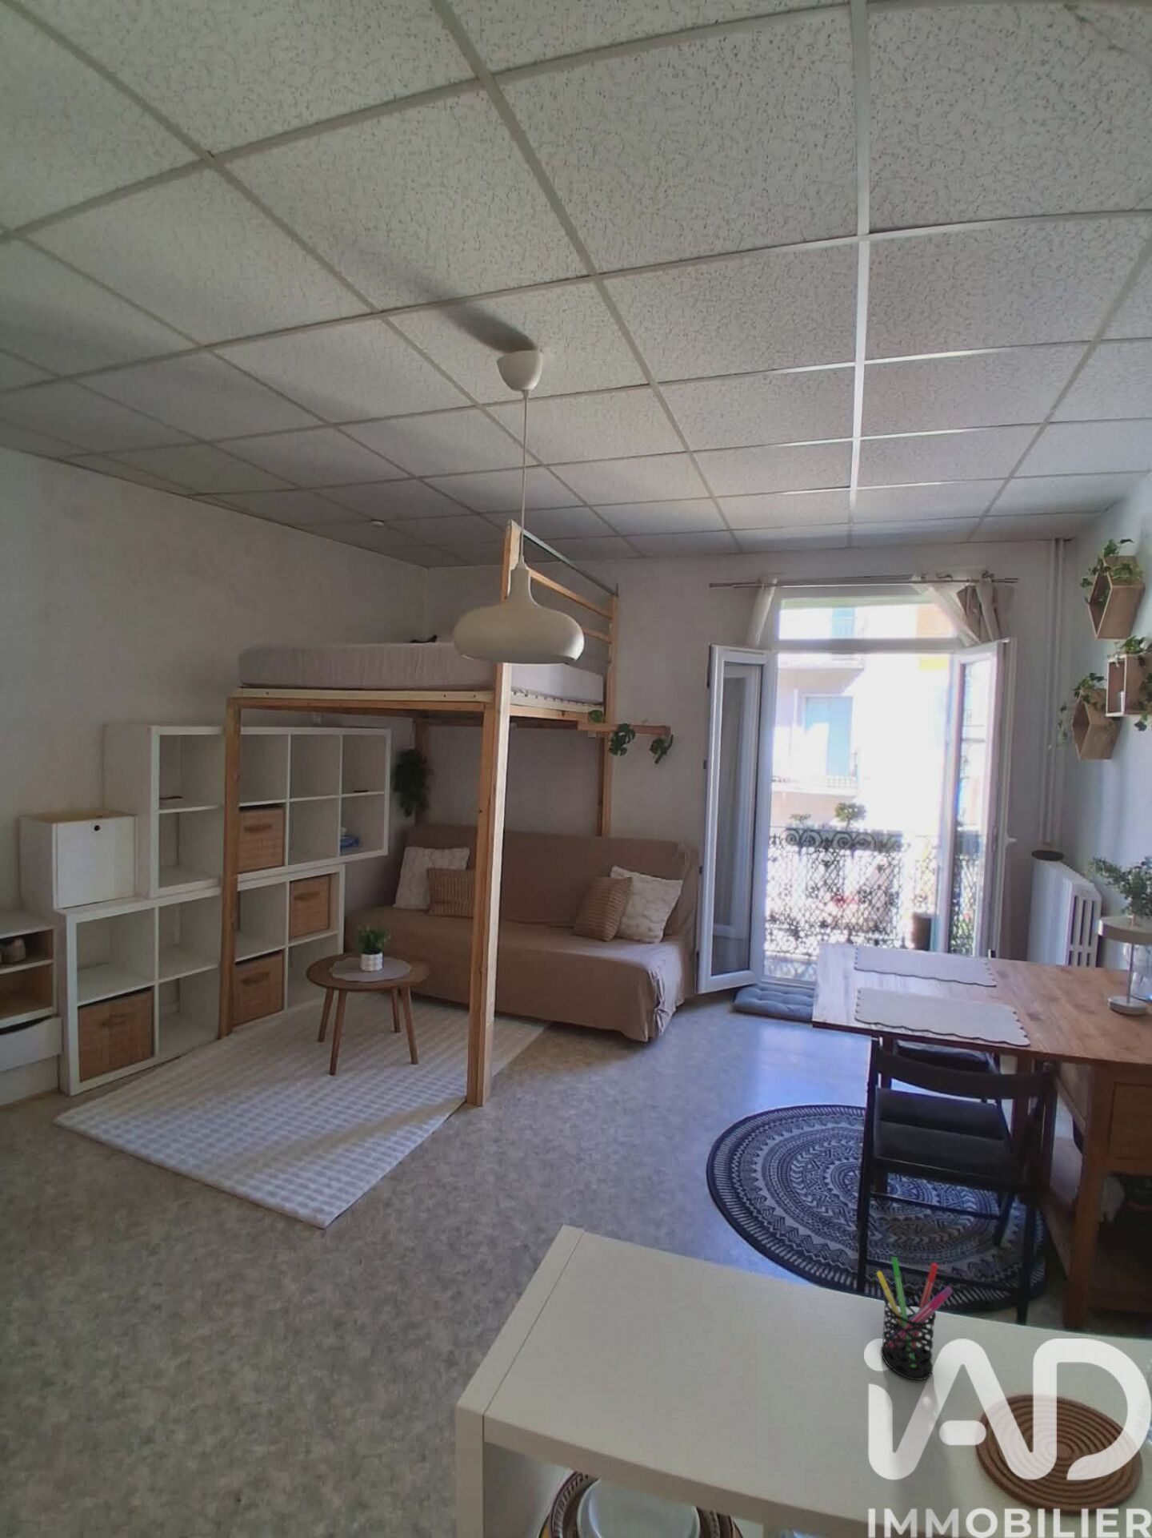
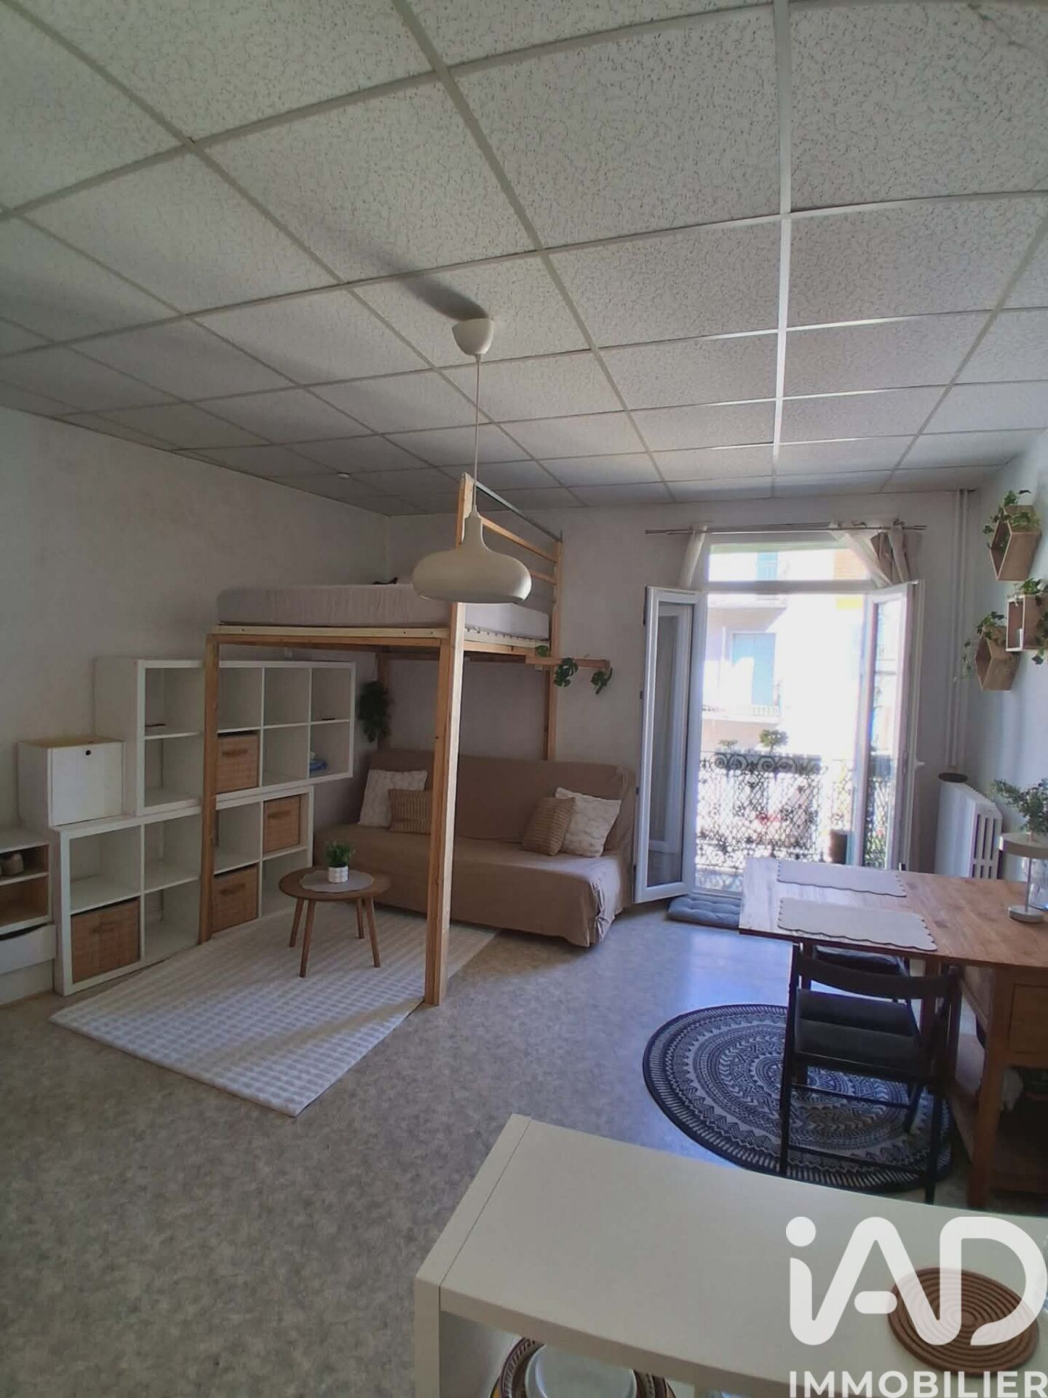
- pen holder [876,1256,954,1381]
